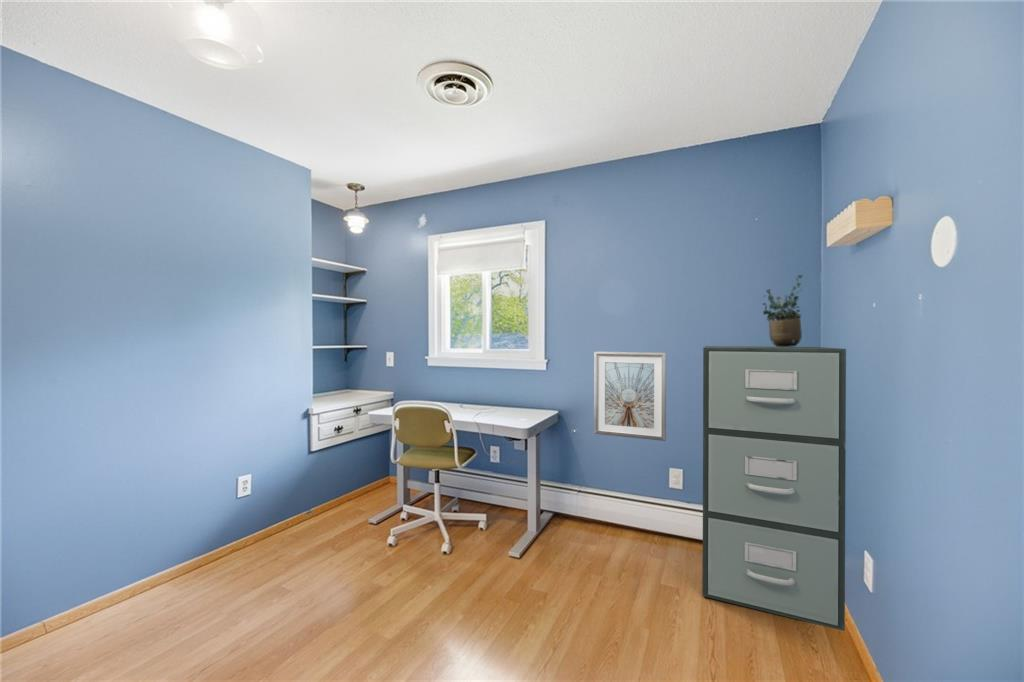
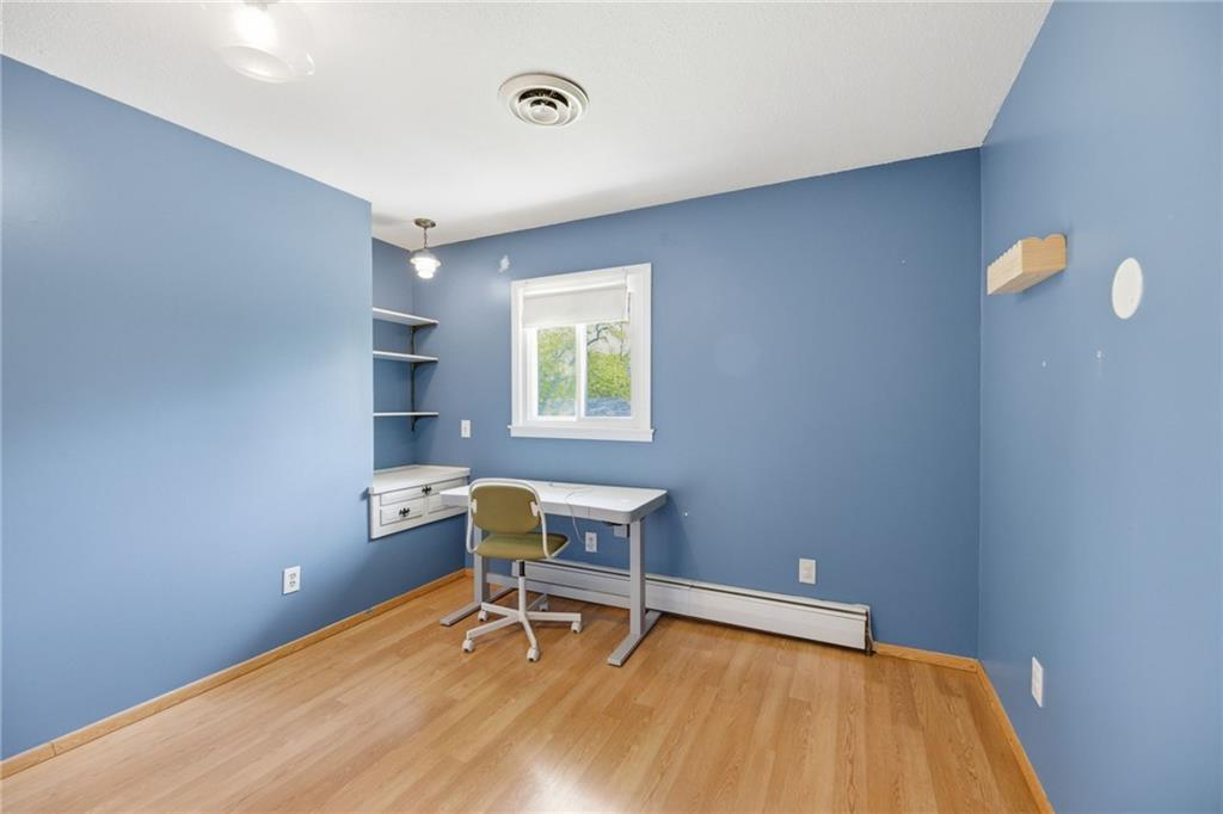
- filing cabinet [702,345,847,632]
- picture frame [593,351,667,442]
- potted plant [762,274,803,347]
